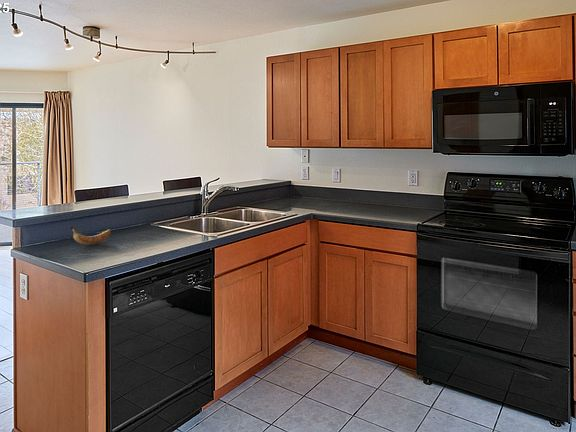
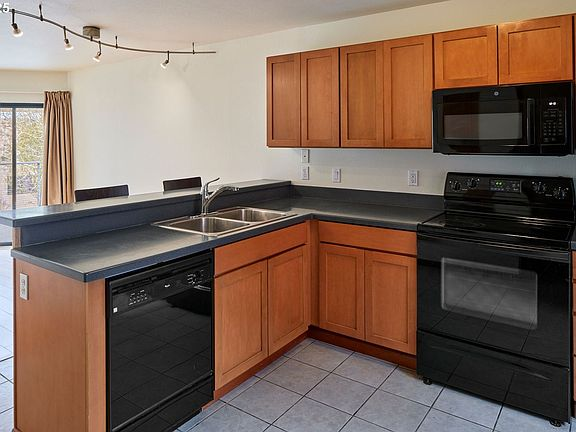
- banana [69,225,112,246]
